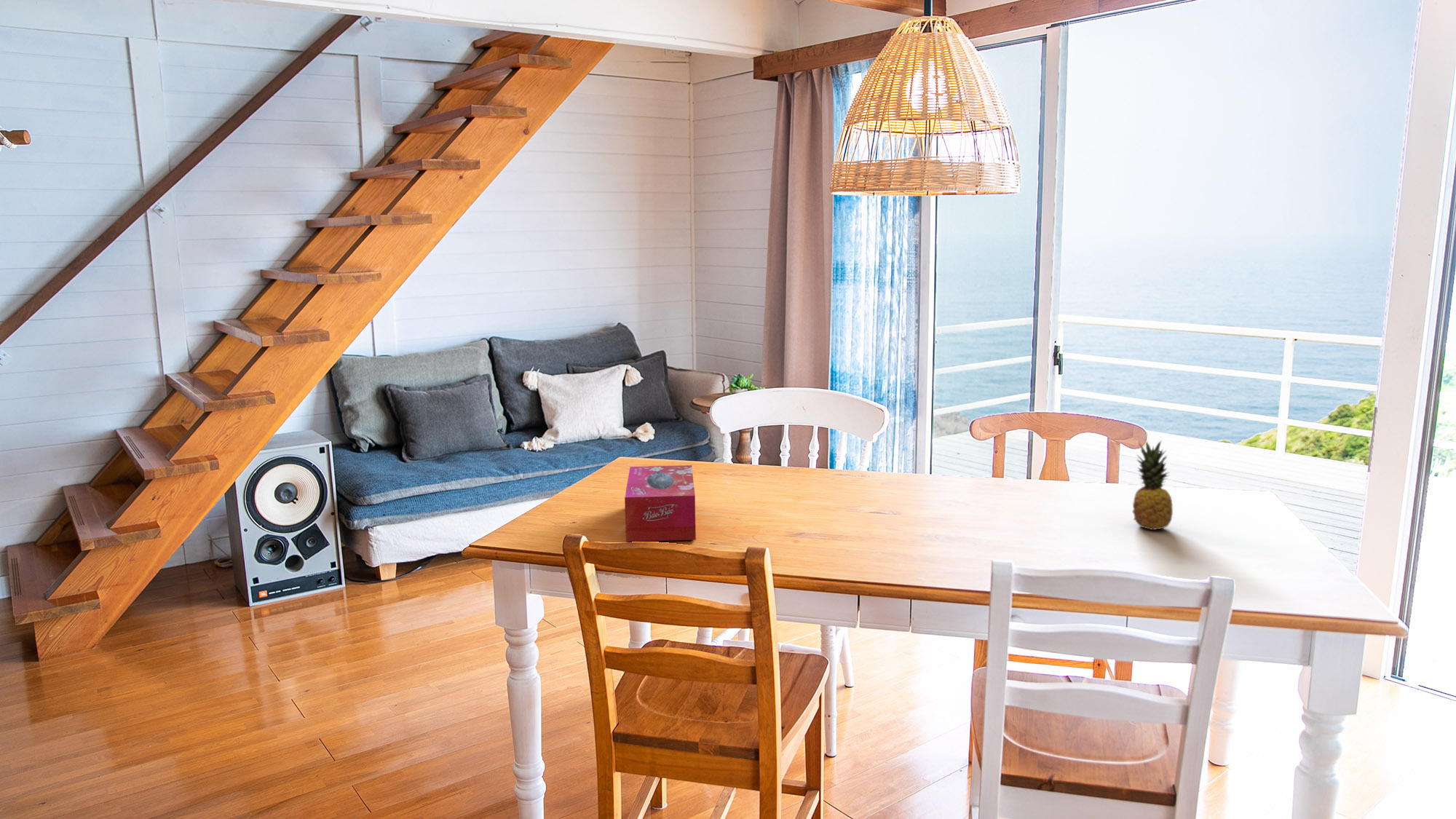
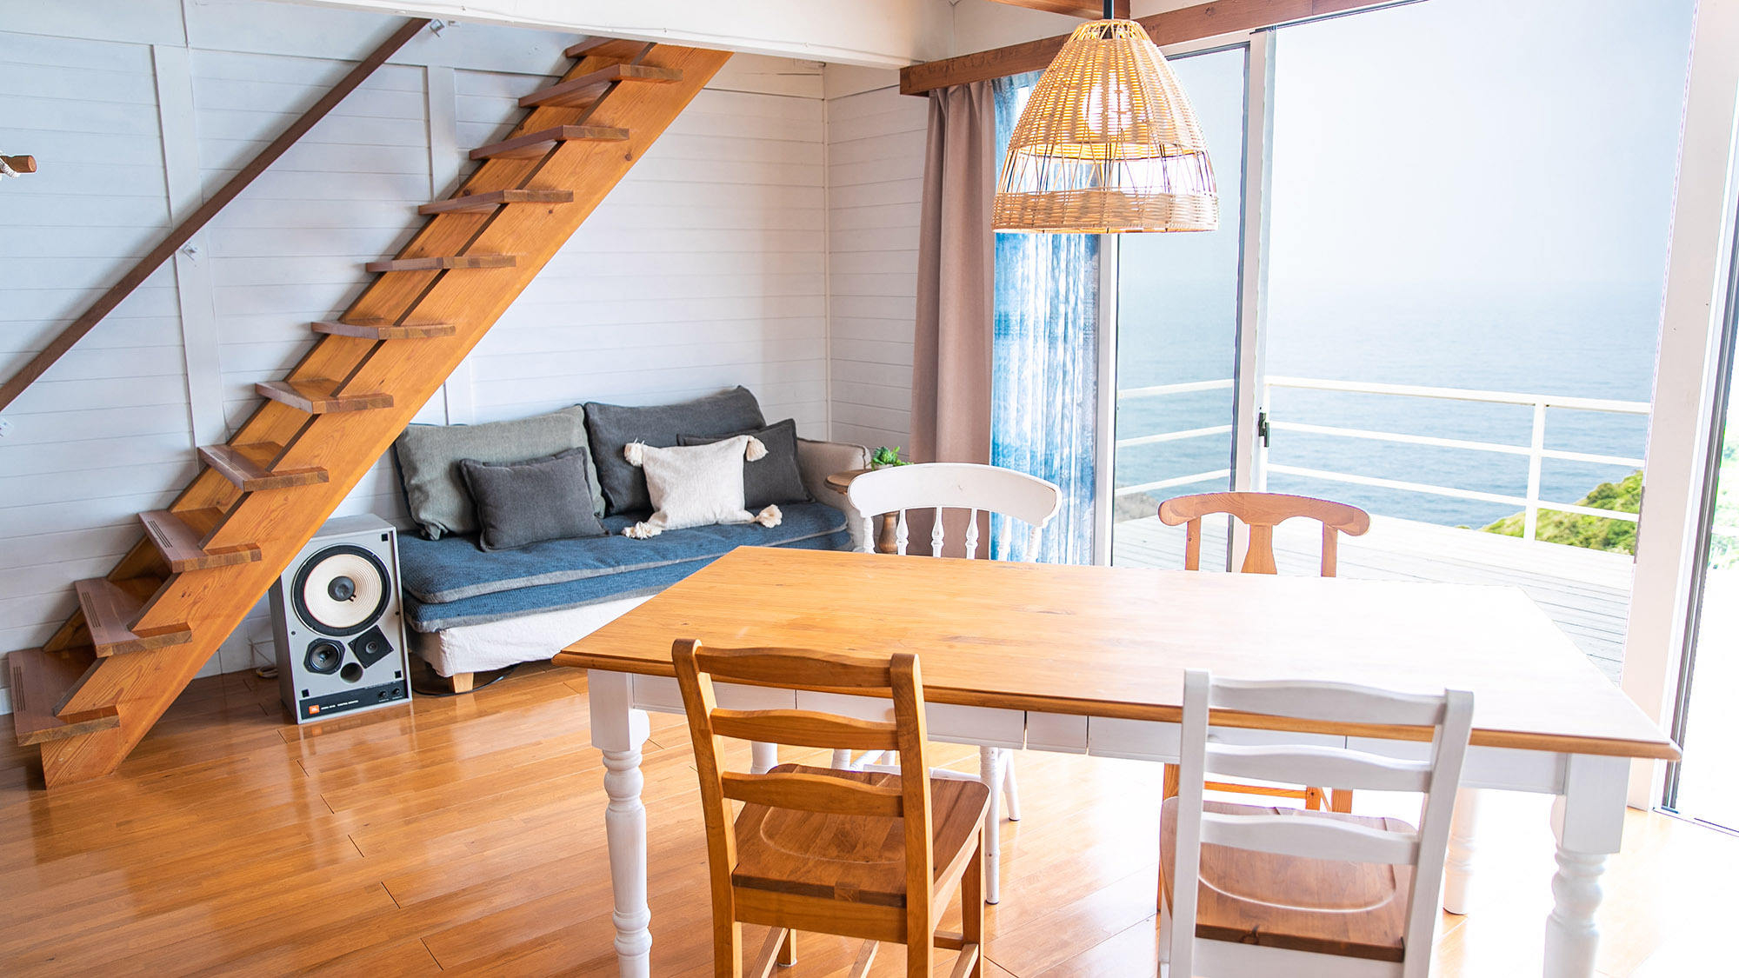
- fruit [1131,440,1174,531]
- tissue box [624,464,697,542]
